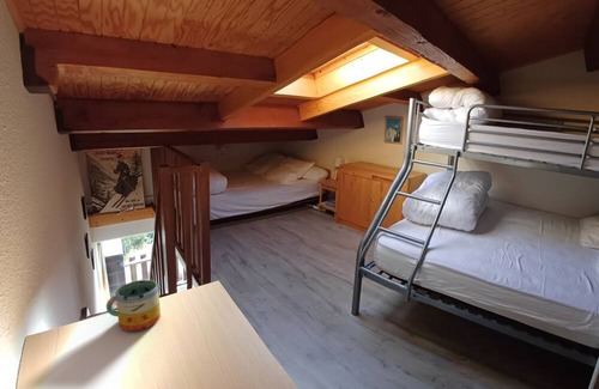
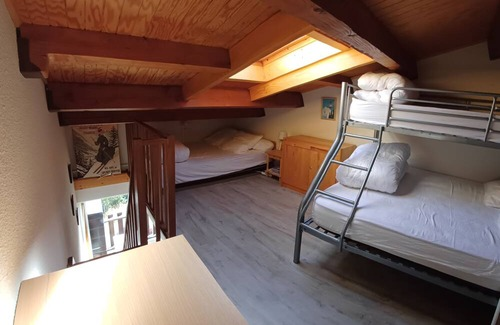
- mug [105,279,162,332]
